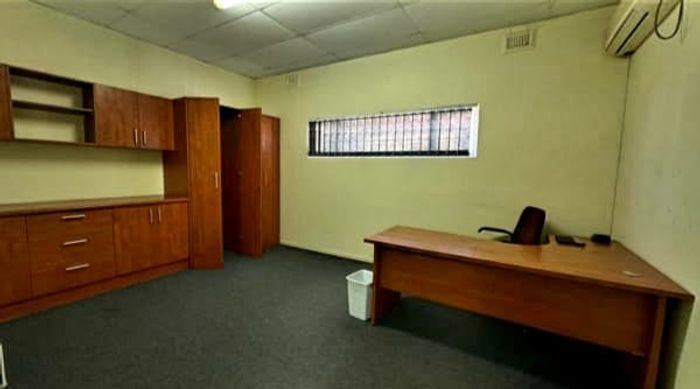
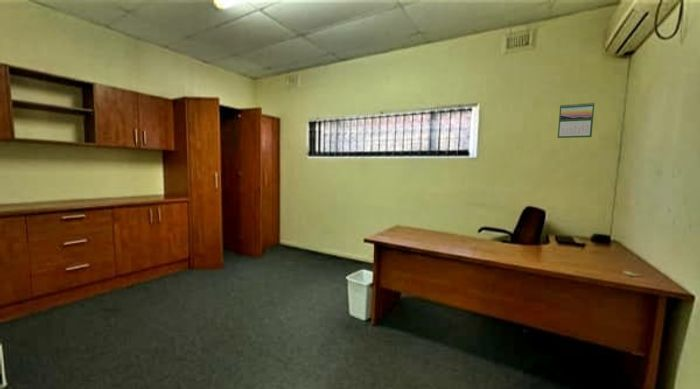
+ calendar [557,102,595,139]
